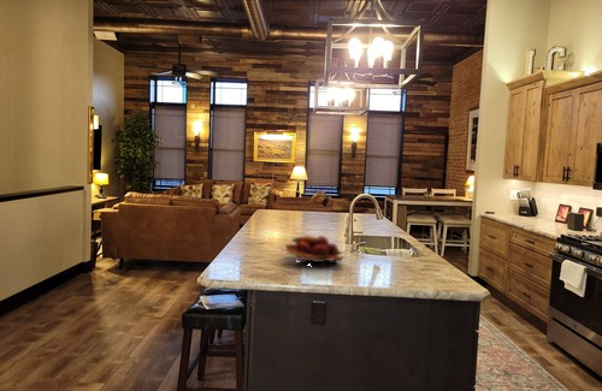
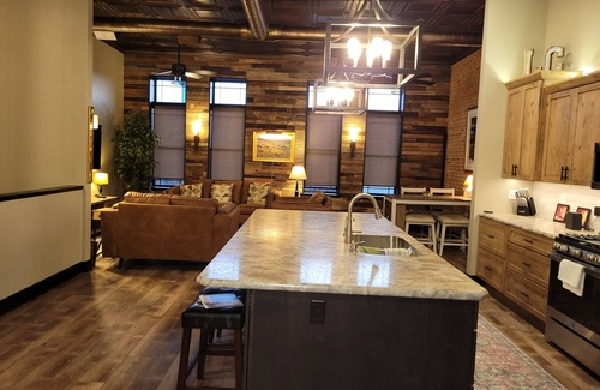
- fruit basket [284,233,347,268]
